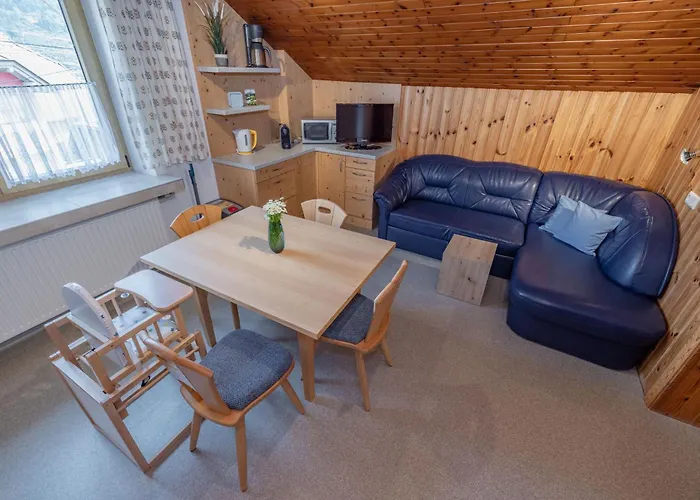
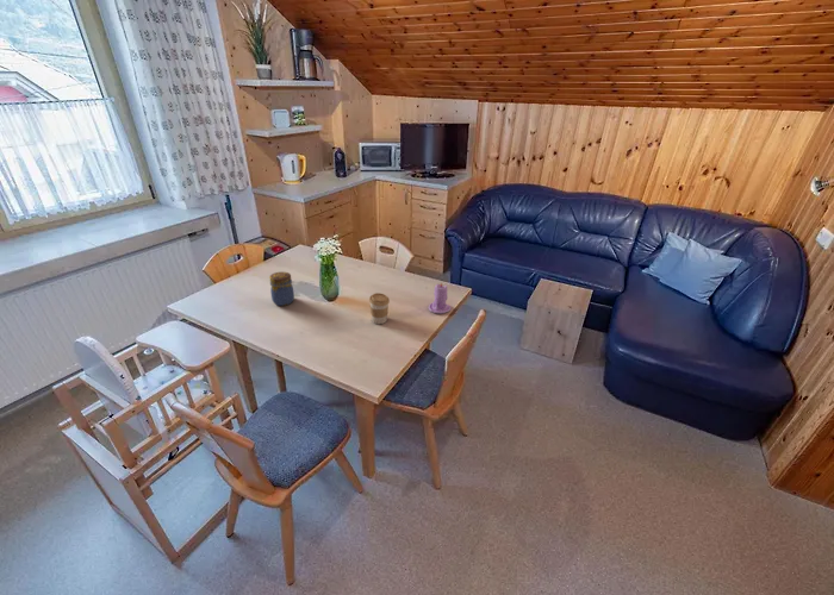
+ candle [428,282,452,314]
+ coffee cup [368,292,391,325]
+ jar [268,270,295,307]
